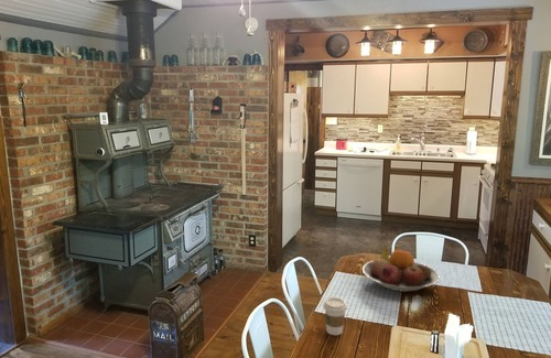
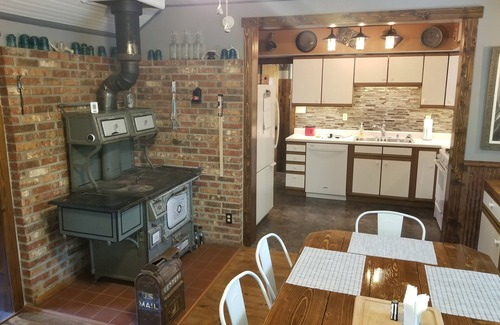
- fruit bowl [361,246,441,293]
- coffee cup [322,296,348,336]
